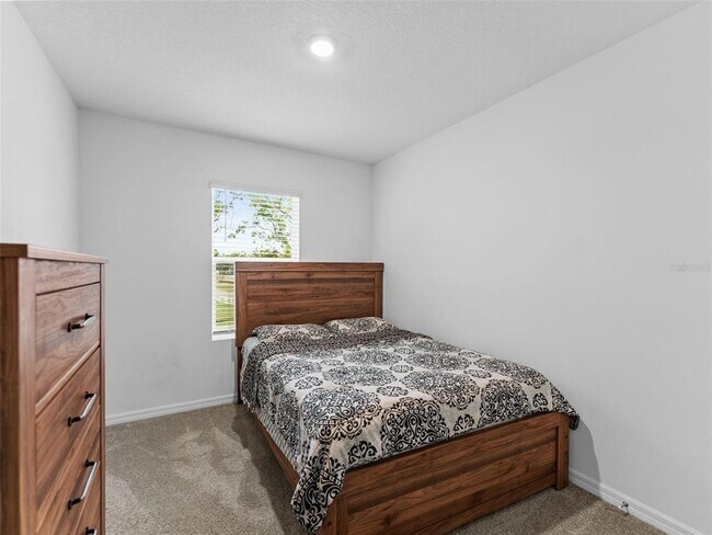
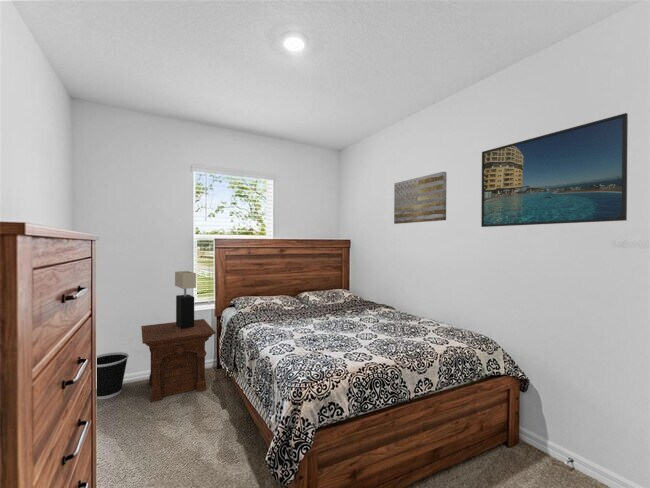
+ wall art [393,171,448,225]
+ wastebasket [96,351,130,400]
+ side table [140,318,217,403]
+ table lamp [174,270,197,329]
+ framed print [480,112,629,228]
